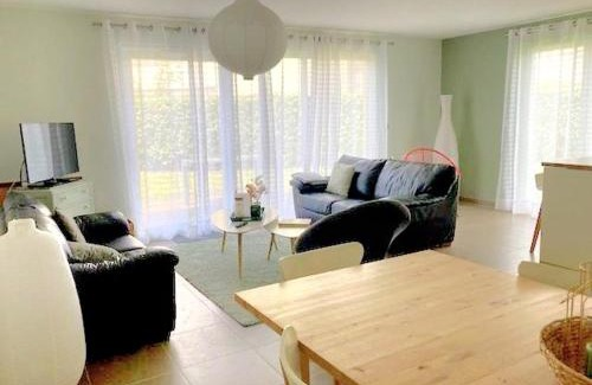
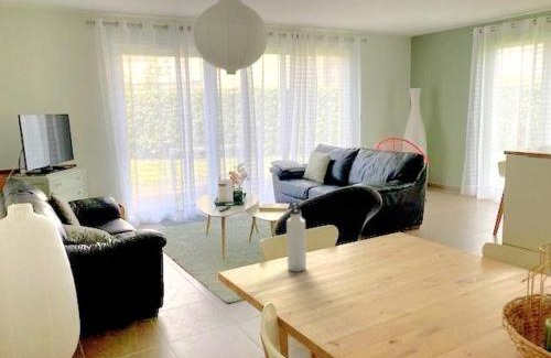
+ water bottle [285,203,307,273]
